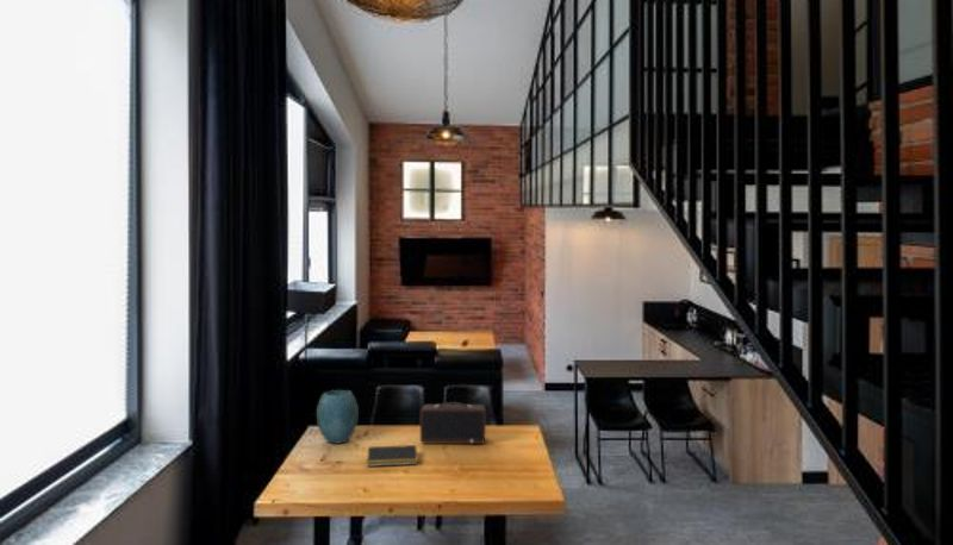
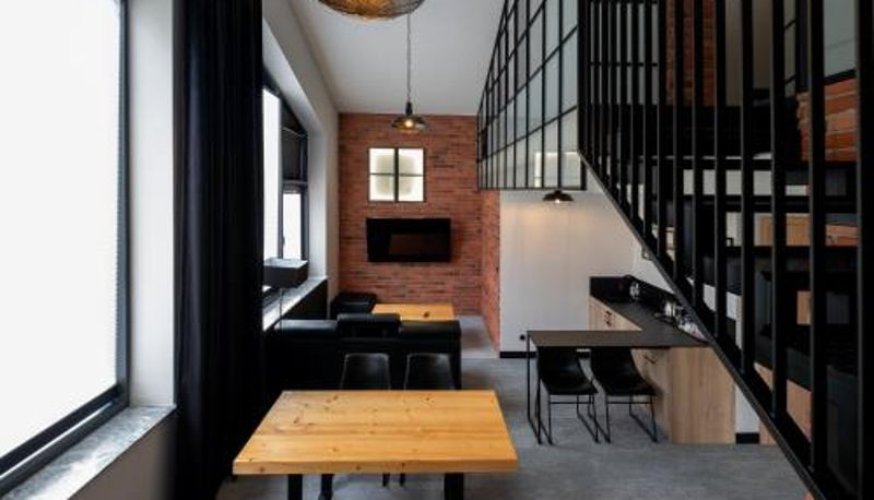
- vase [316,389,360,445]
- notepad [366,444,418,468]
- speaker [419,401,487,445]
